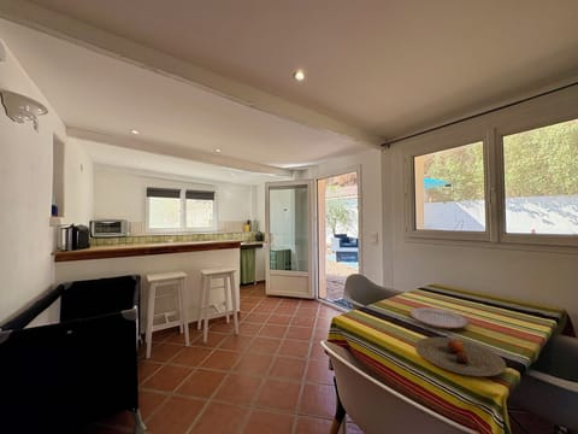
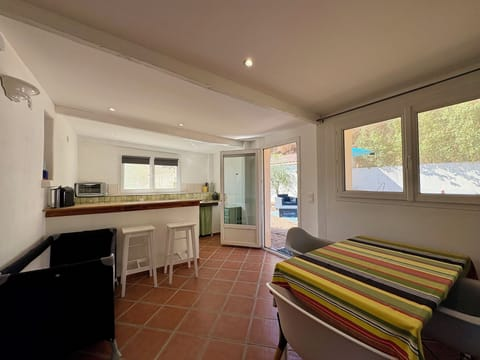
- plate [414,336,507,377]
- plate [409,306,470,329]
